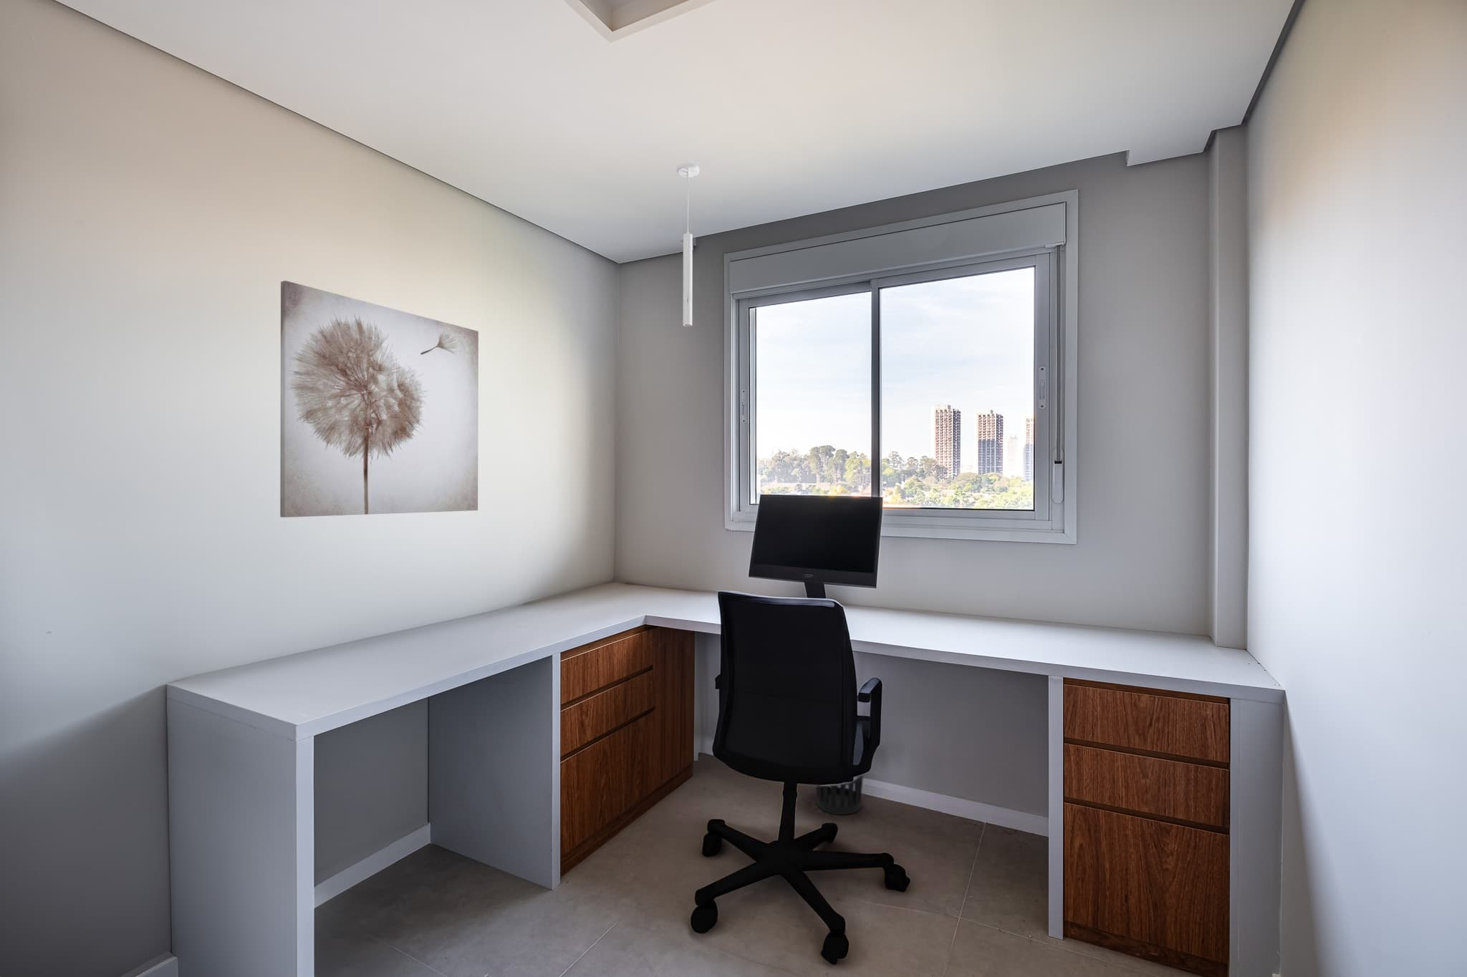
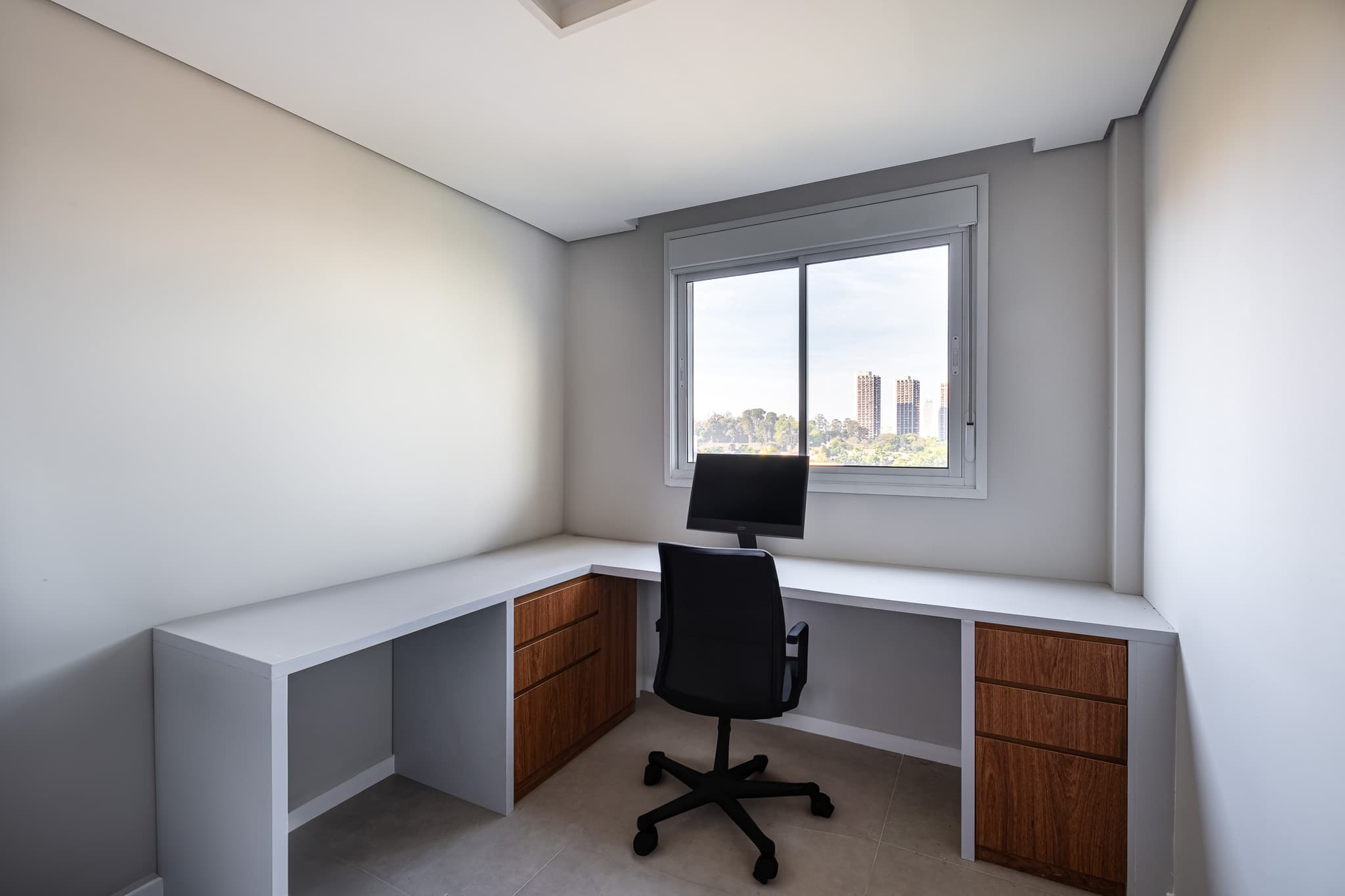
- ceiling light [676,162,700,327]
- wastebasket [815,774,864,816]
- wall art [279,280,479,518]
